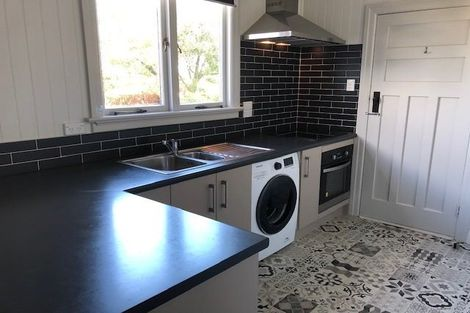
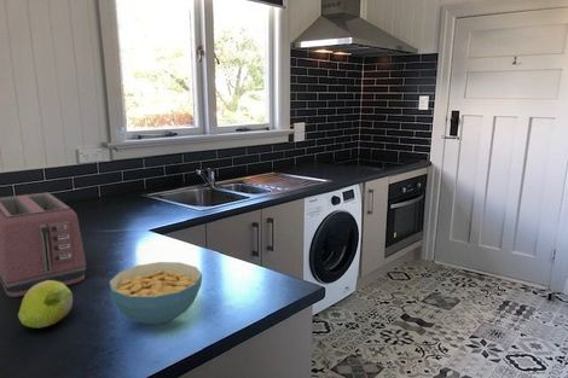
+ toaster [0,191,87,298]
+ cereal bowl [108,261,203,326]
+ fruit [17,280,74,328]
